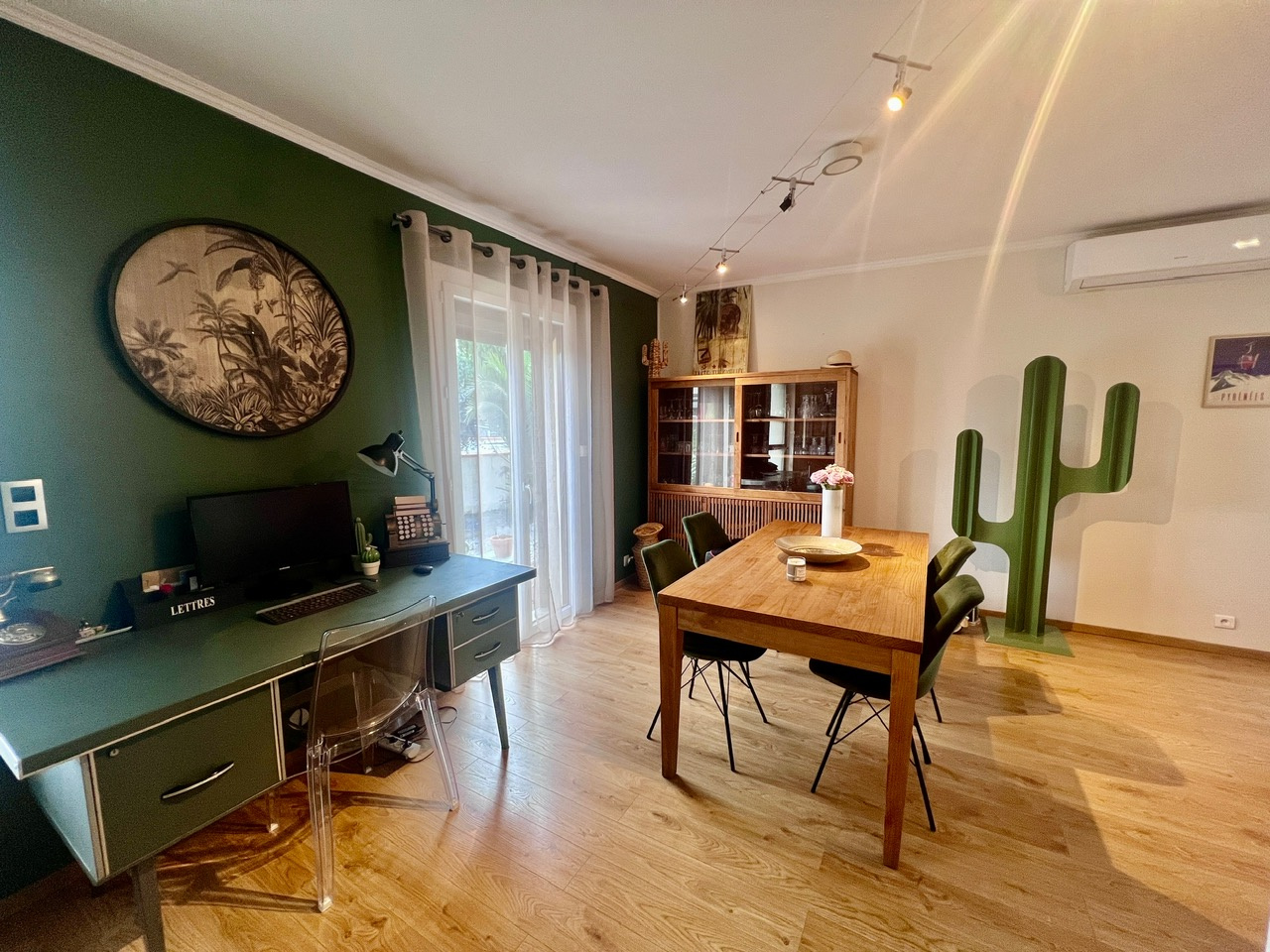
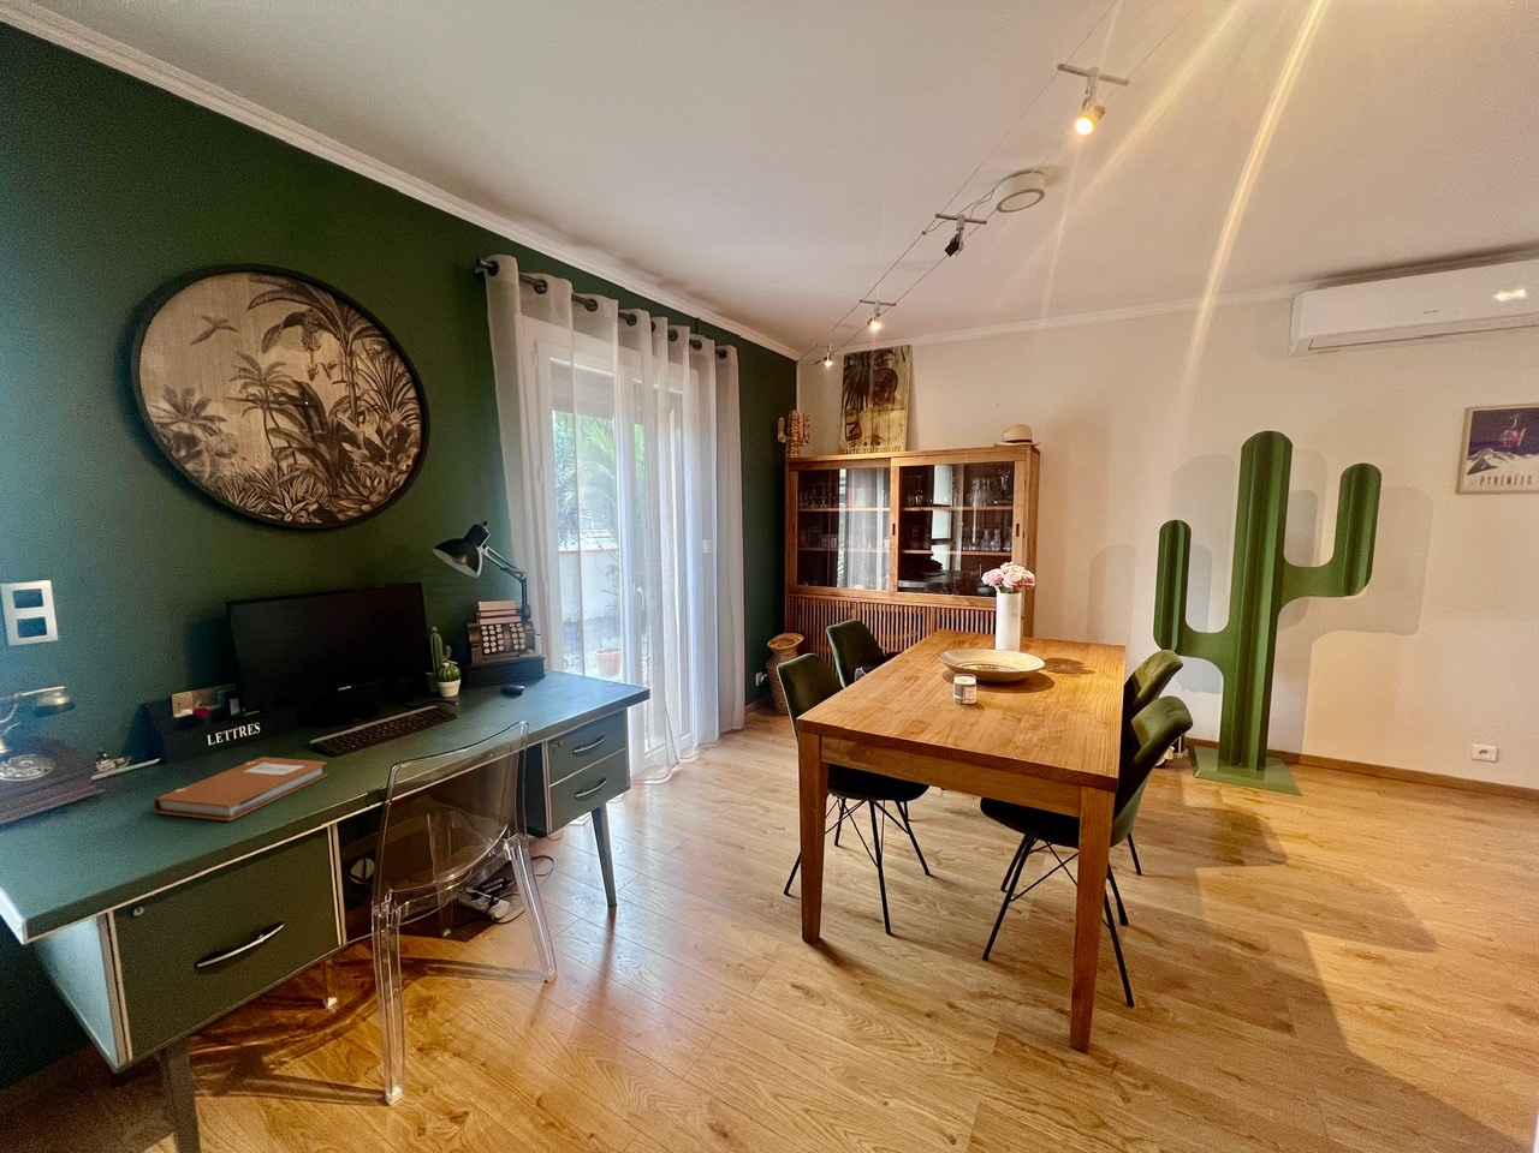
+ notebook [151,756,330,821]
